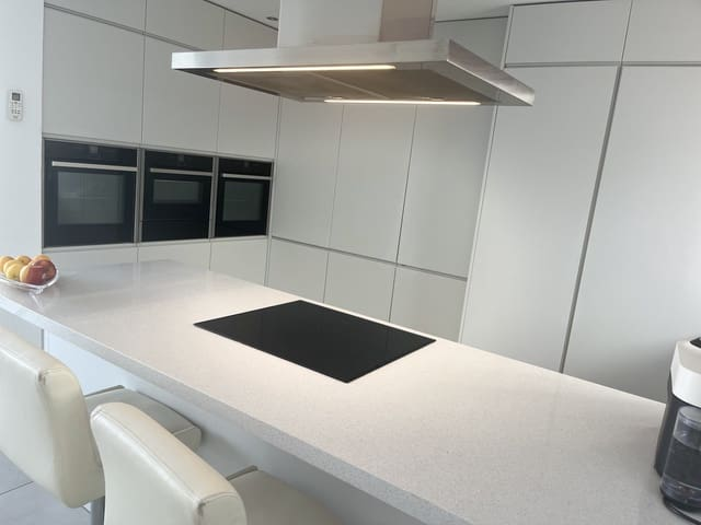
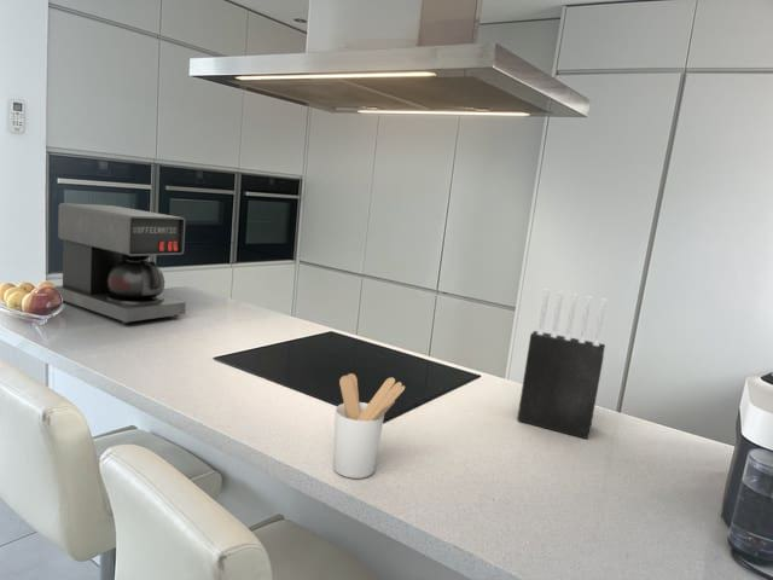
+ knife block [516,288,609,440]
+ utensil holder [332,372,406,480]
+ coffee maker [54,202,187,325]
